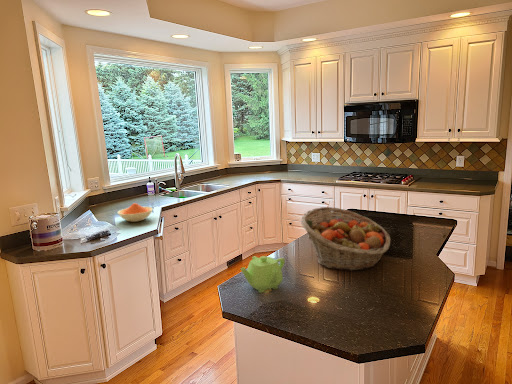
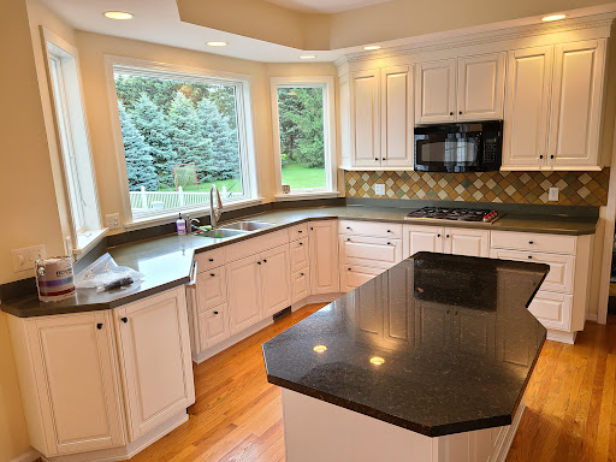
- fruit basket [300,206,391,272]
- teapot [240,255,286,294]
- bowl [117,202,154,223]
